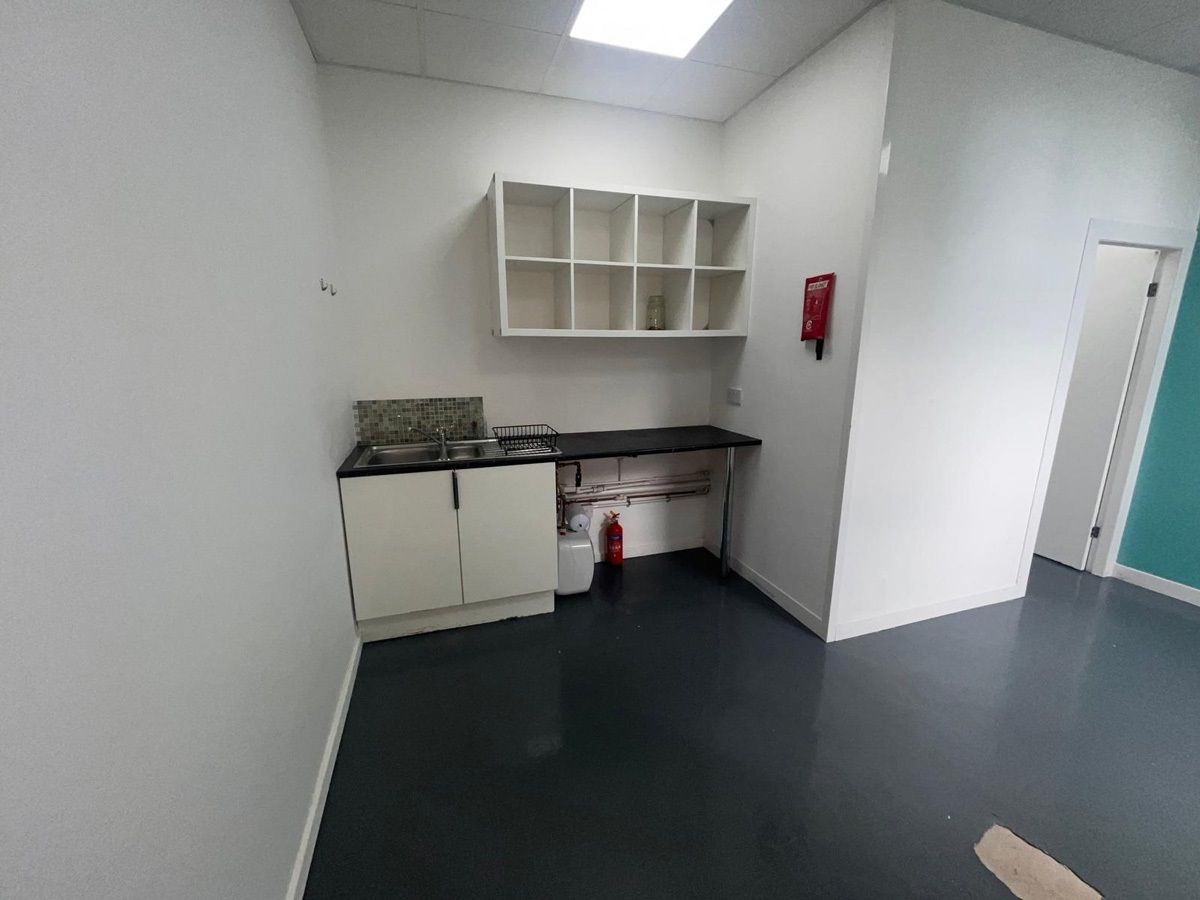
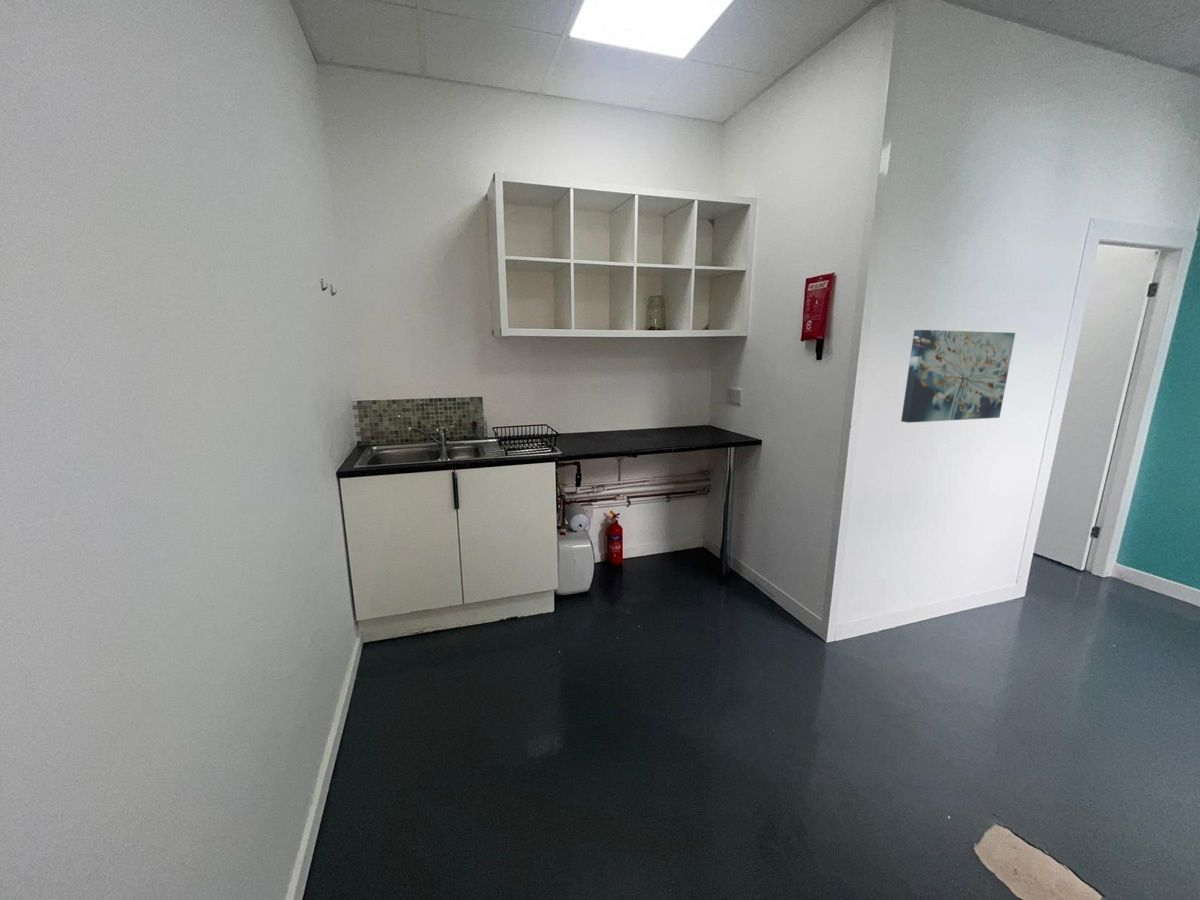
+ wall art [900,329,1016,424]
